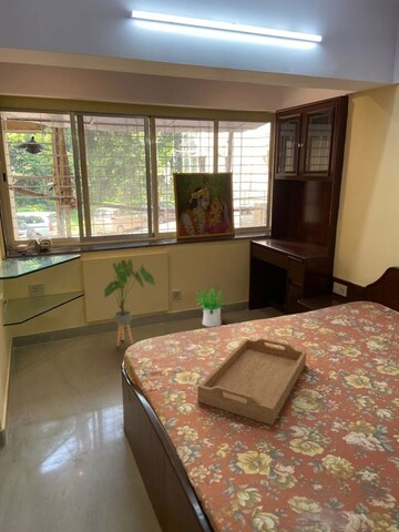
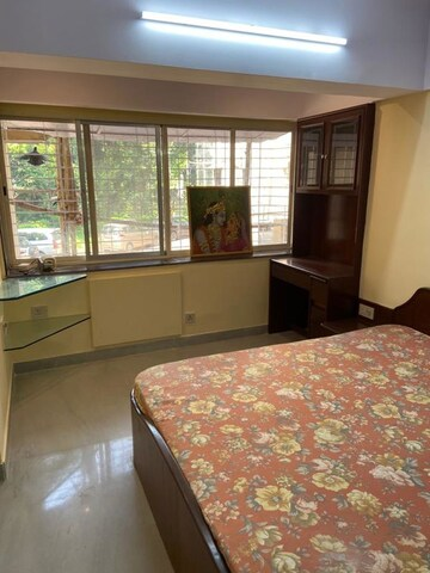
- house plant [103,258,156,347]
- potted plant [195,287,226,328]
- serving tray [196,337,307,427]
